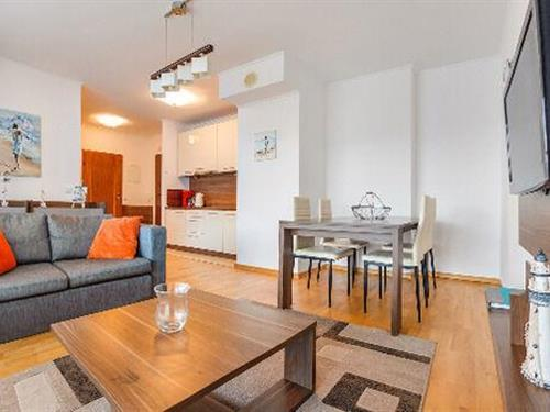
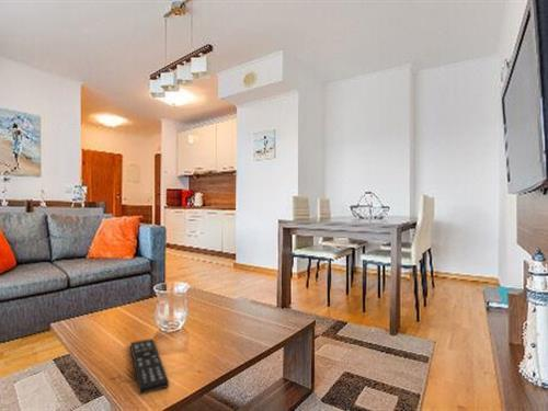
+ remote control [129,338,170,396]
